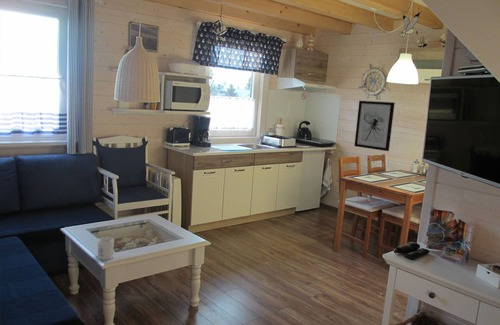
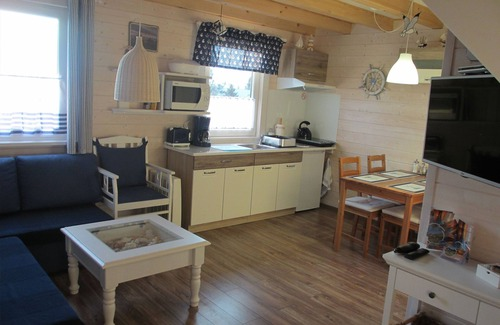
- mug [97,236,115,261]
- wall art [353,100,396,152]
